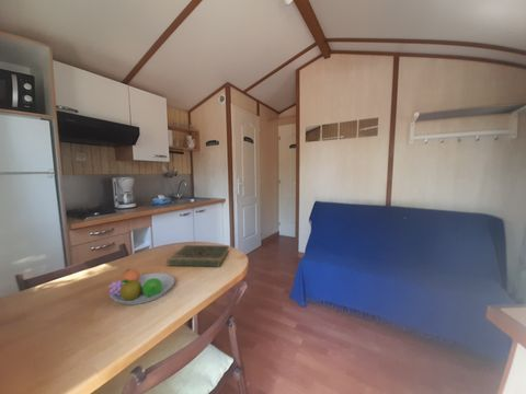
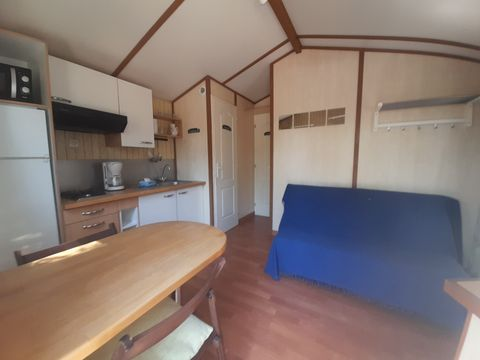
- fruit bowl [107,268,175,305]
- book [165,244,231,268]
